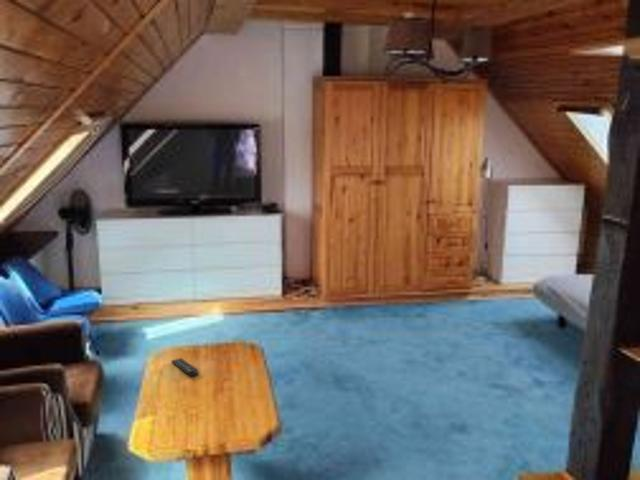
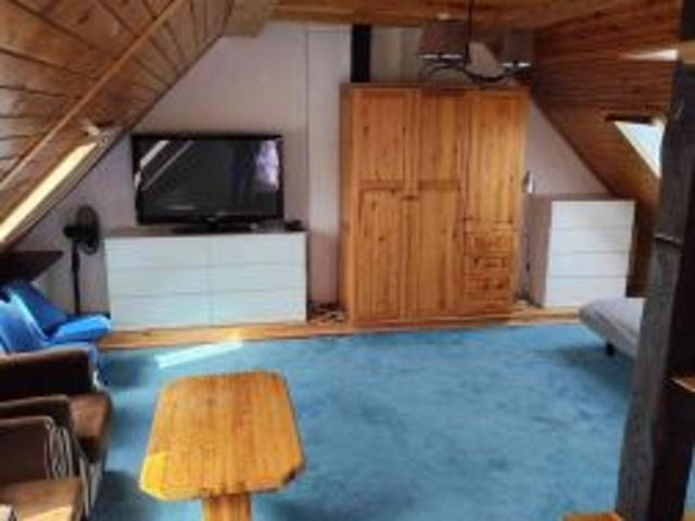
- remote control [170,357,199,377]
